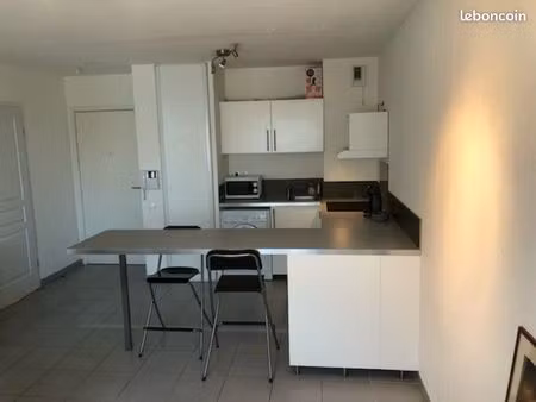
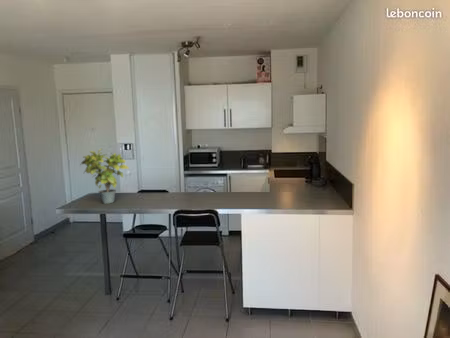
+ potted plant [79,148,130,205]
